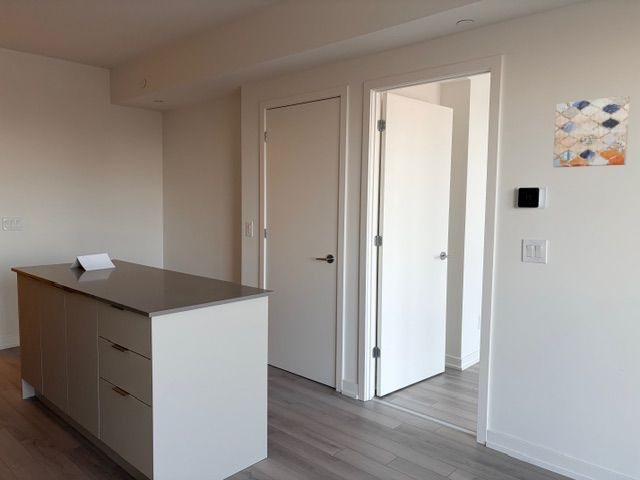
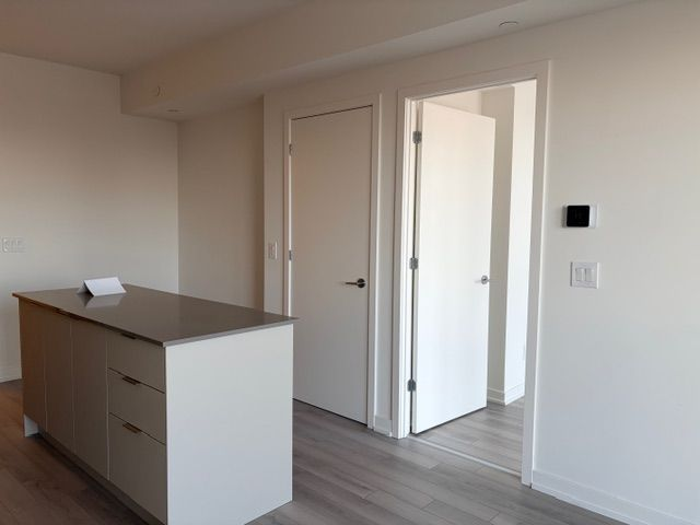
- wall art [552,95,631,168]
